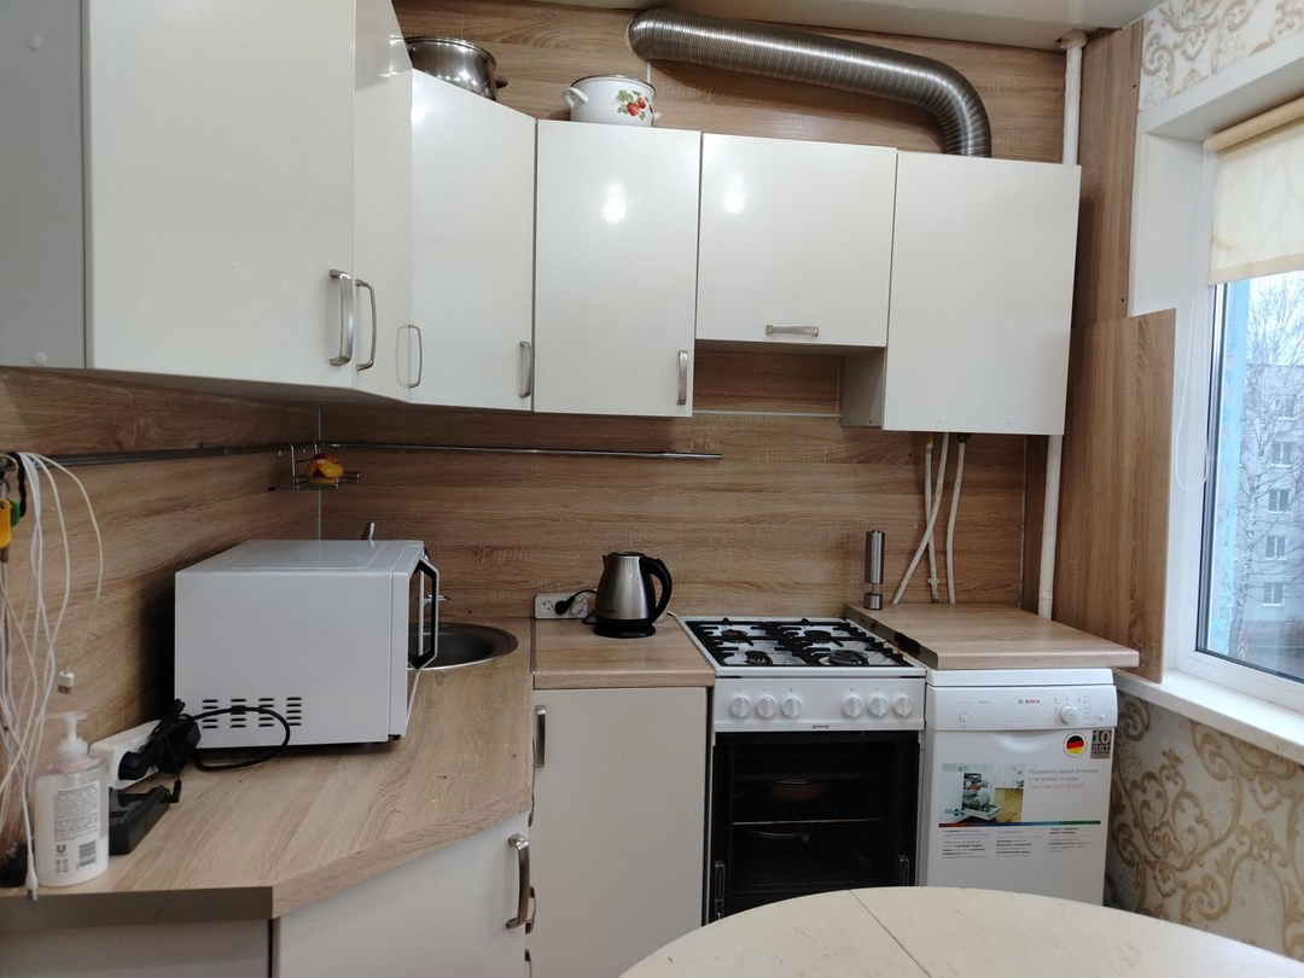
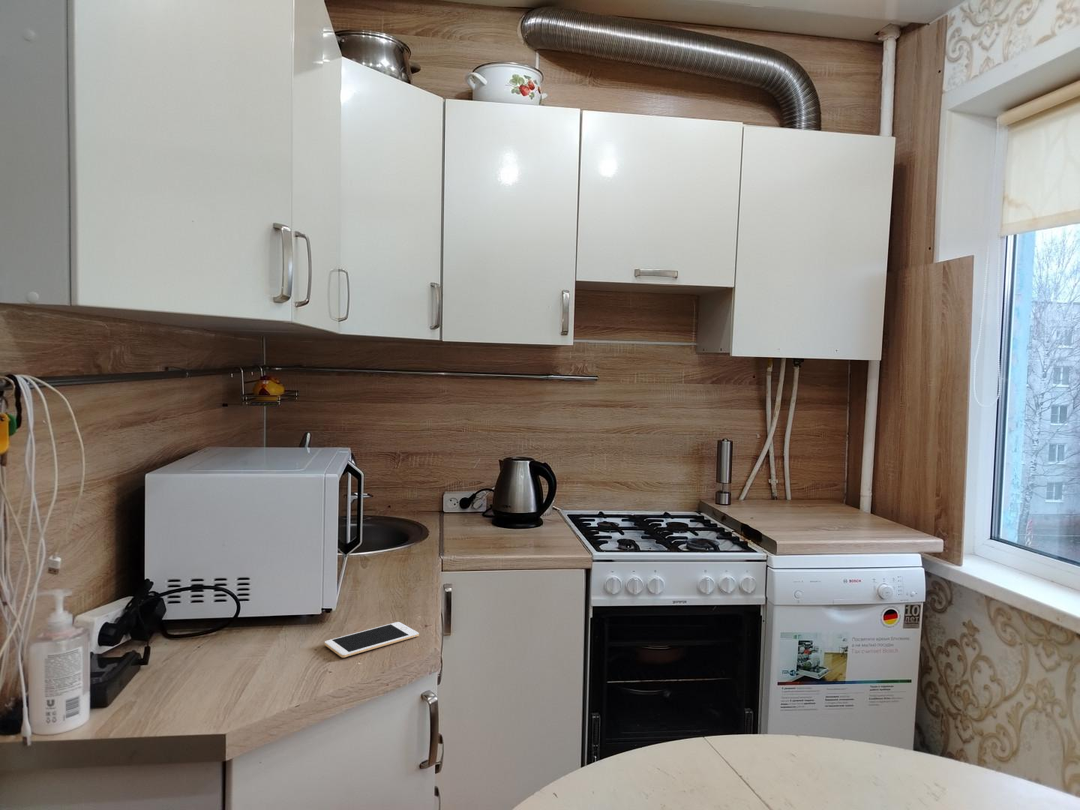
+ cell phone [324,621,420,658]
